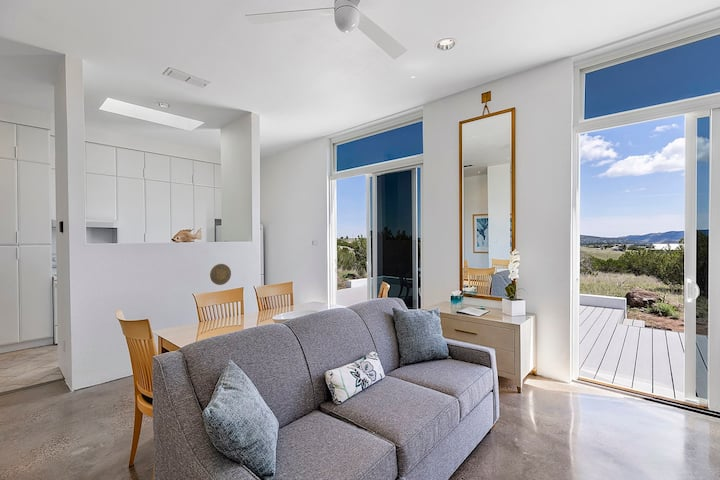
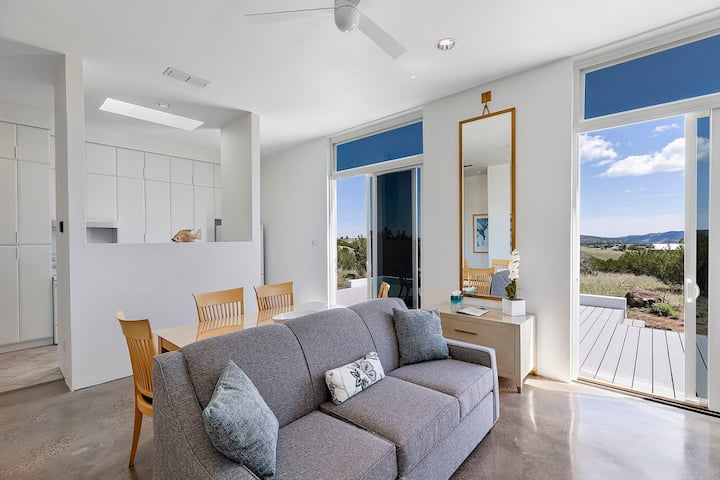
- decorative plate [209,263,232,286]
